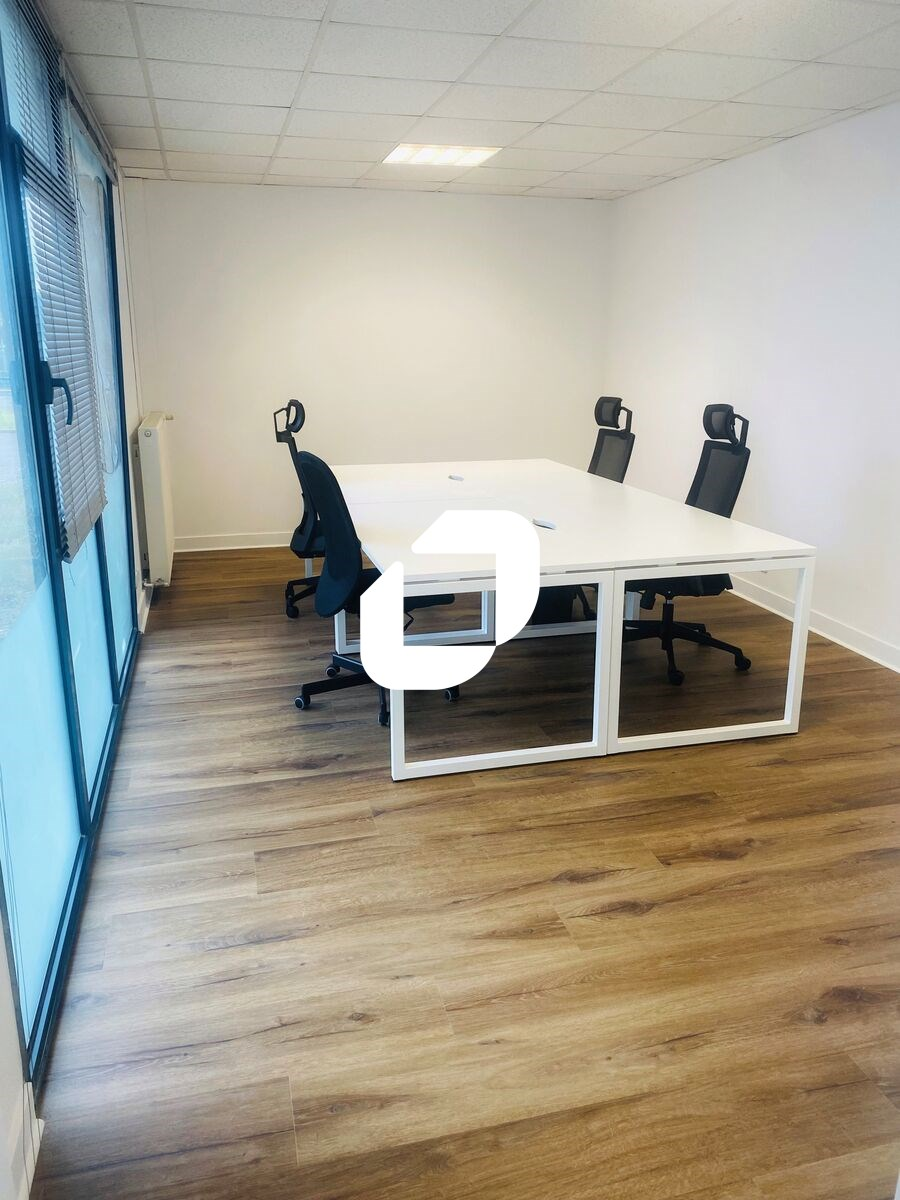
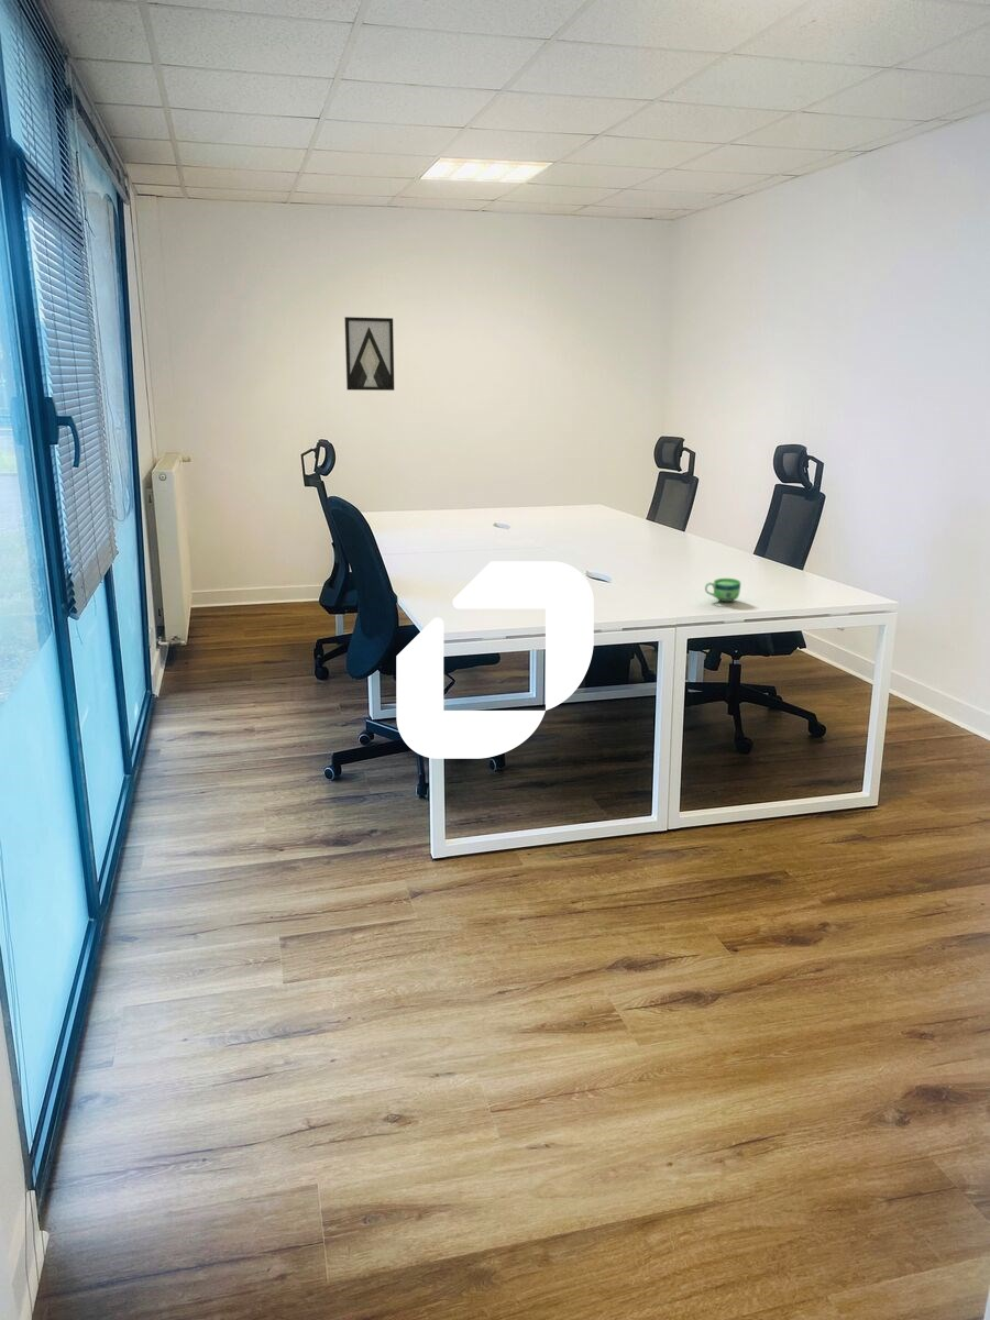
+ cup [704,578,741,603]
+ wall art [343,316,395,392]
